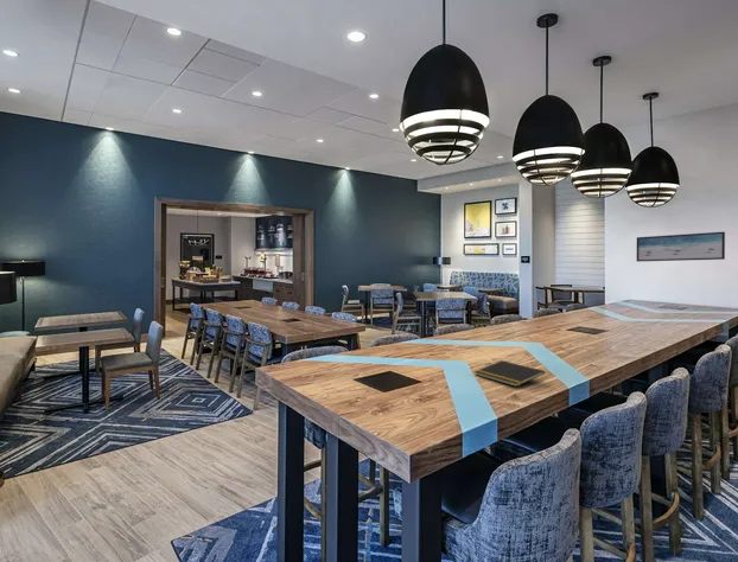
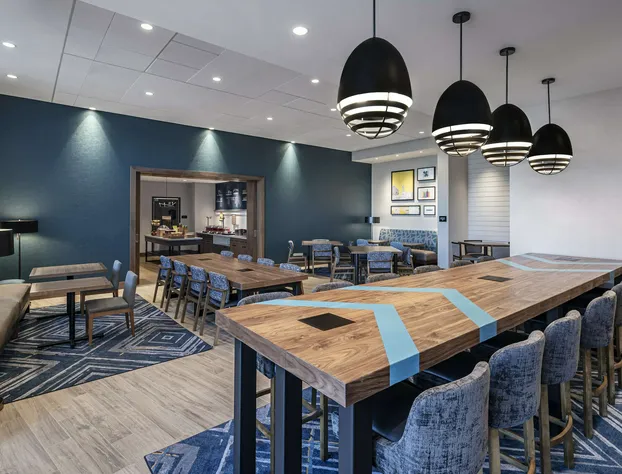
- notepad [473,359,546,388]
- wall art [636,231,726,263]
